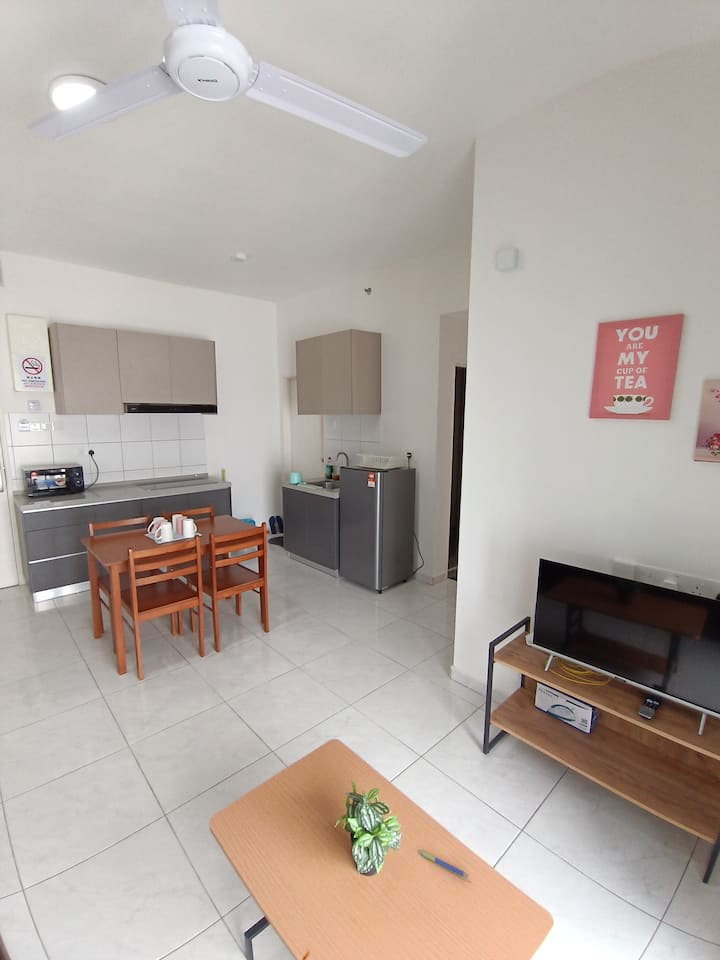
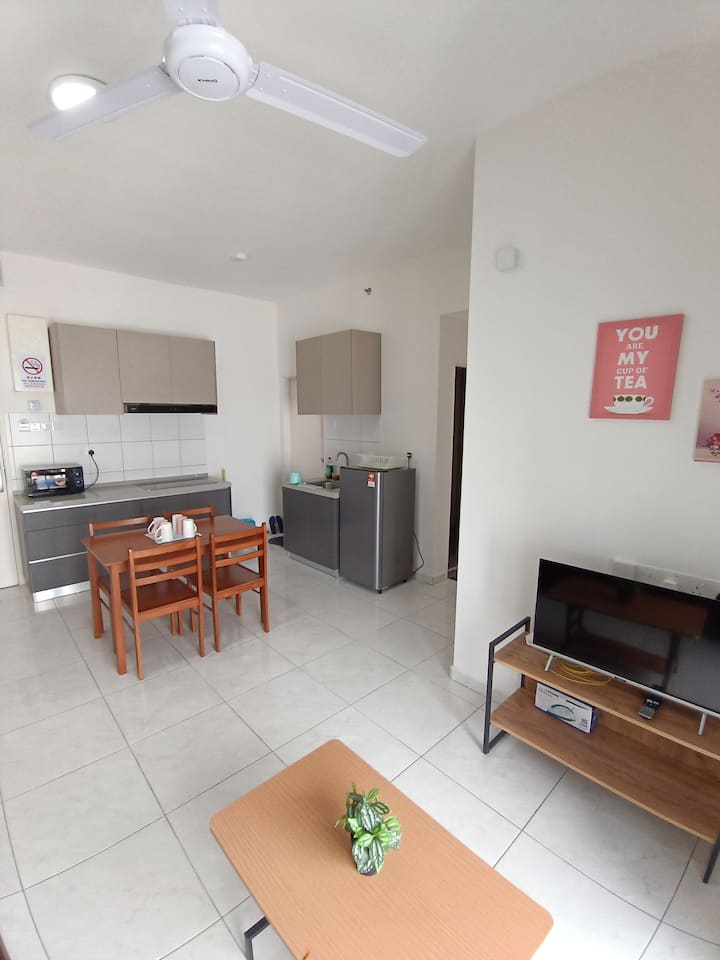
- pen [416,849,469,879]
